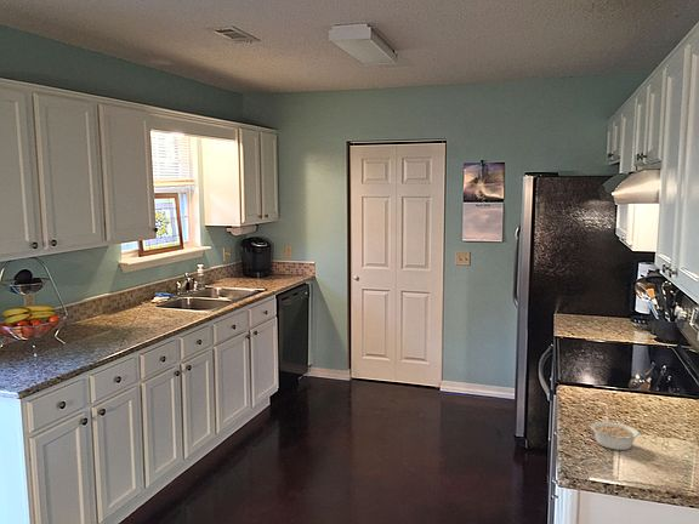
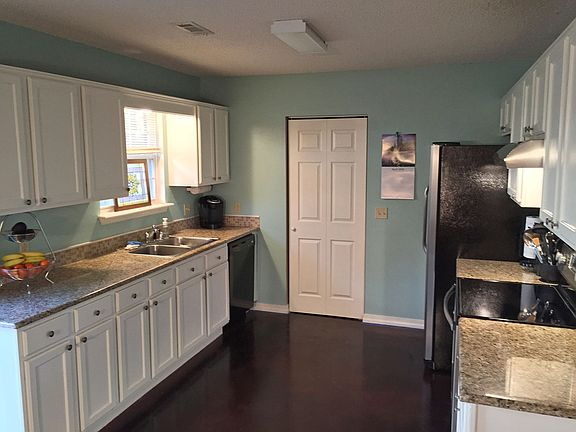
- legume [590,421,643,451]
